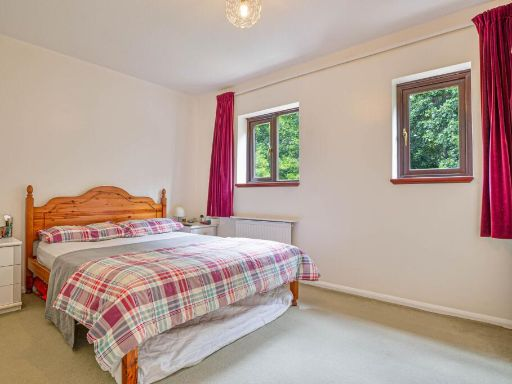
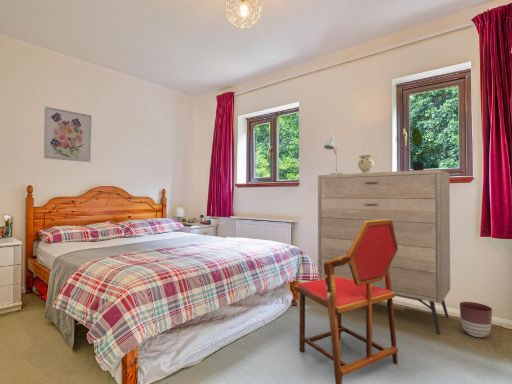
+ table lamp [323,134,344,175]
+ vase [357,154,375,173]
+ chair [293,219,399,384]
+ dresser [317,168,451,335]
+ planter [459,301,493,338]
+ wall art [43,106,92,163]
+ potted plant [406,127,434,171]
